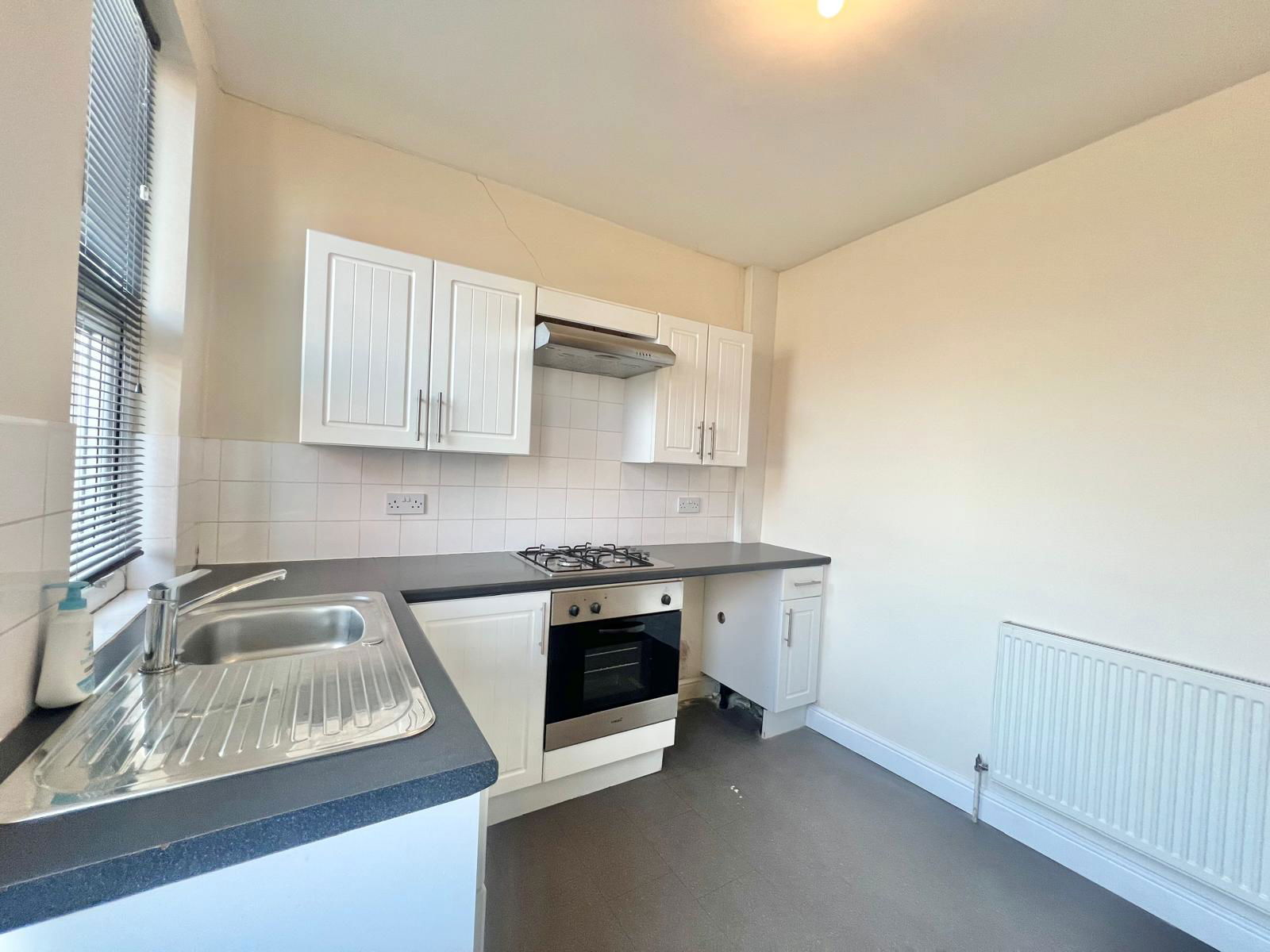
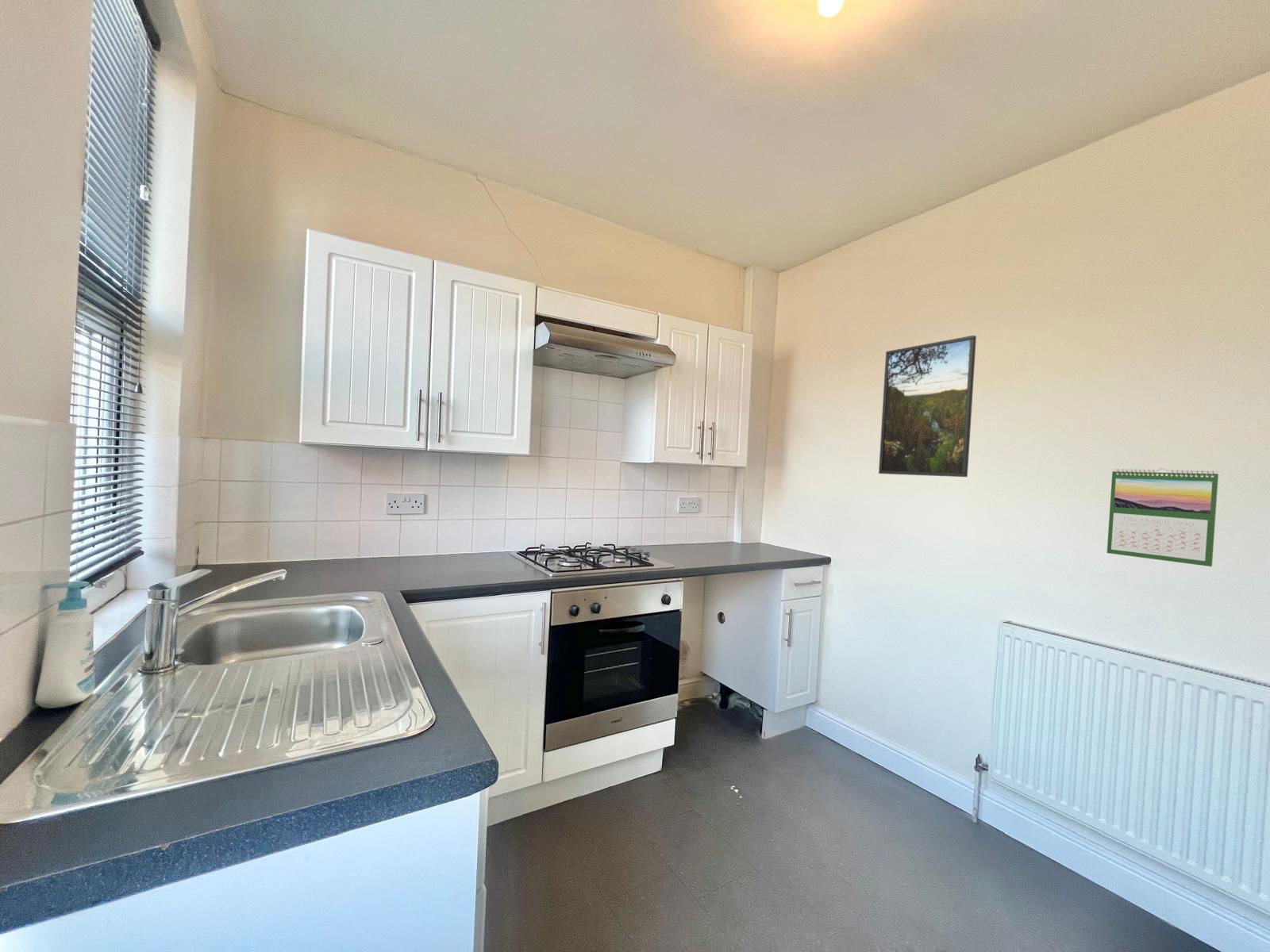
+ calendar [1106,467,1219,567]
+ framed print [878,335,977,478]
